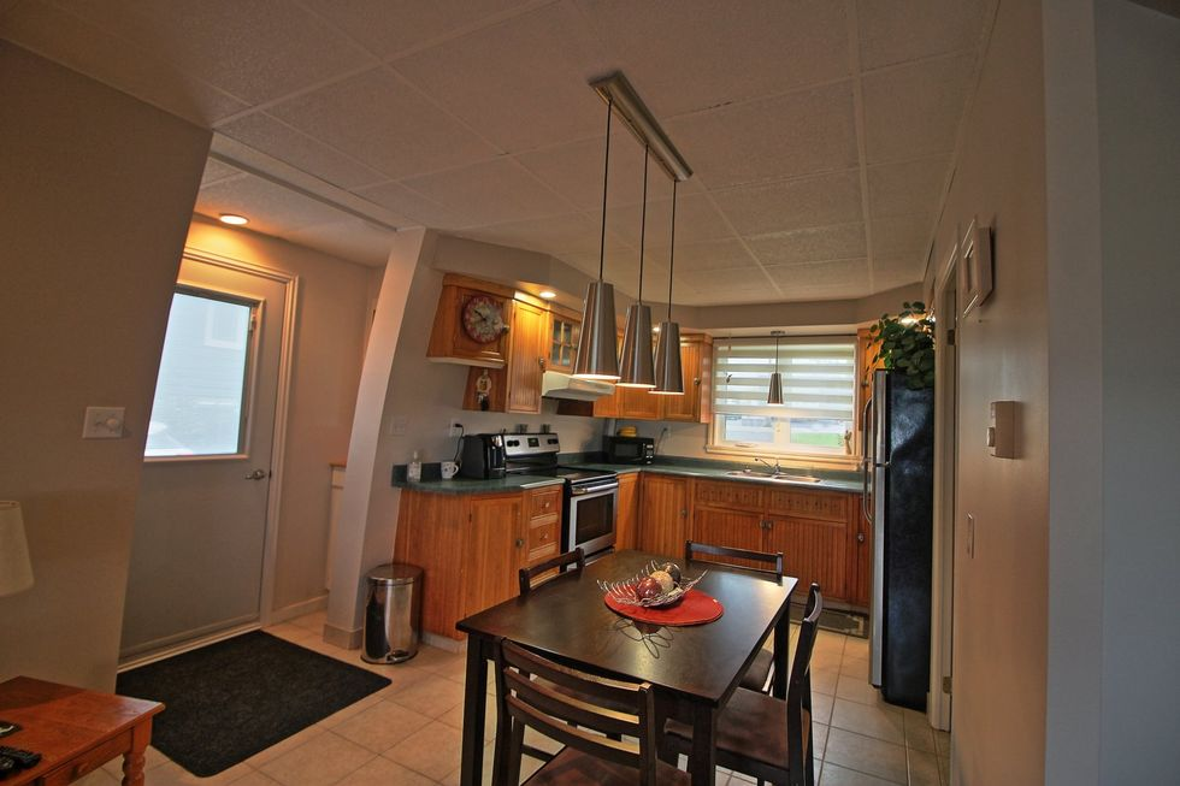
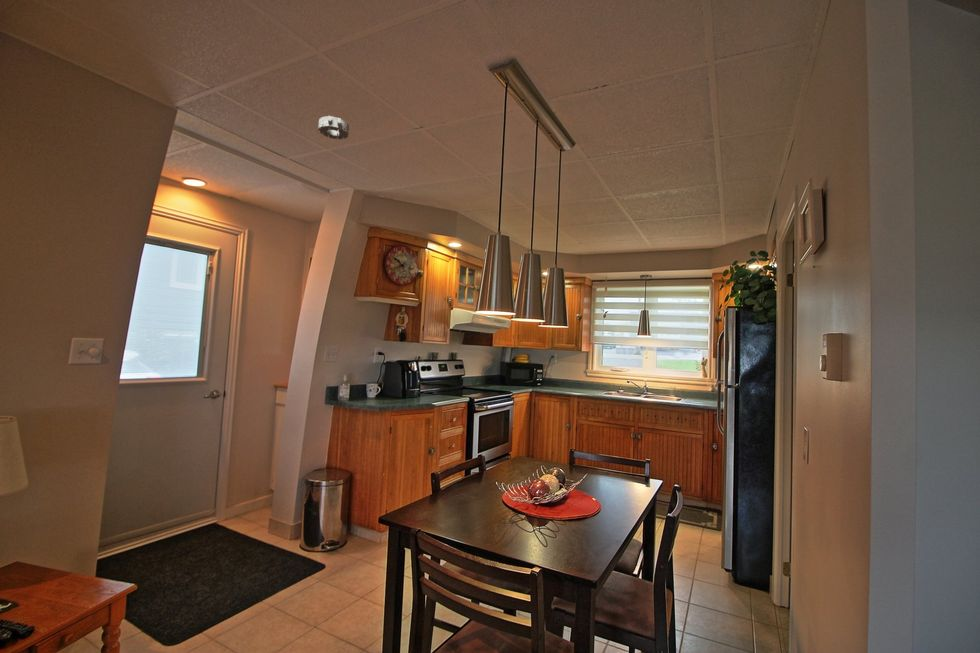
+ smoke detector [317,115,350,140]
